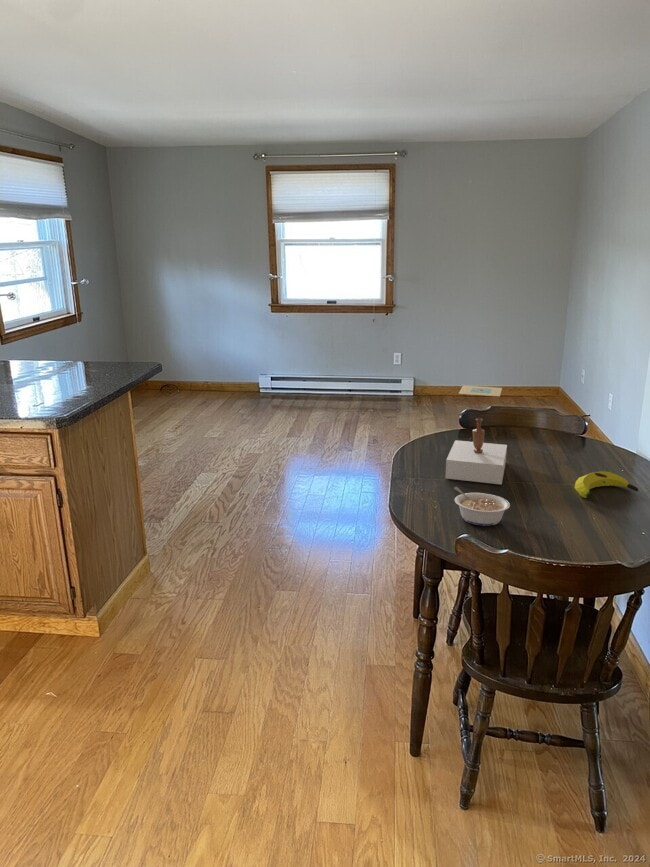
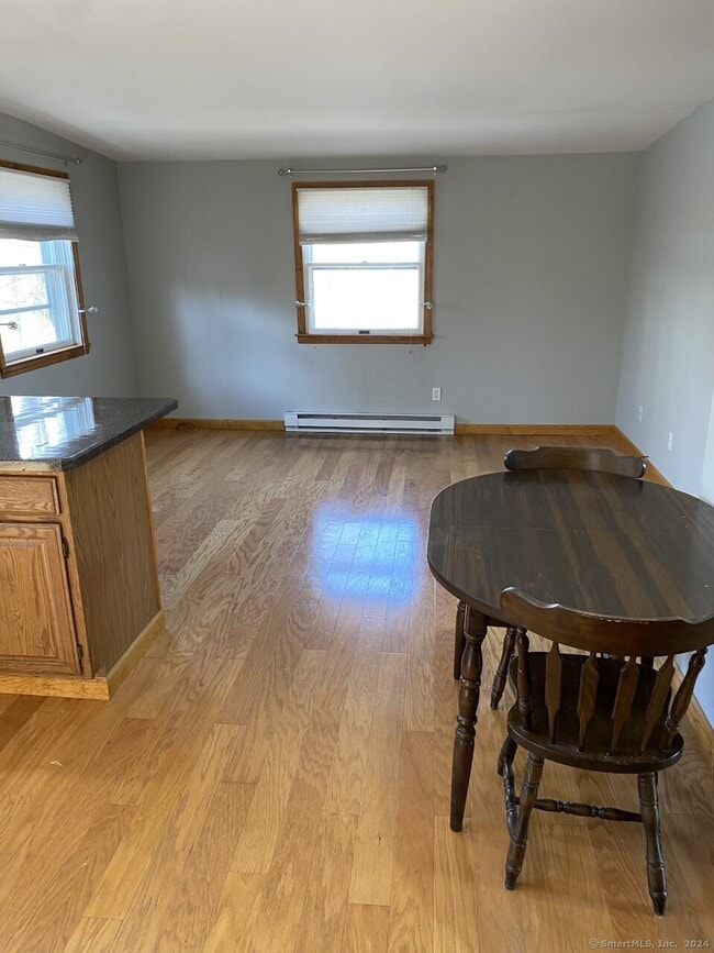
- vase [444,384,508,485]
- legume [453,486,511,527]
- banana [574,470,639,499]
